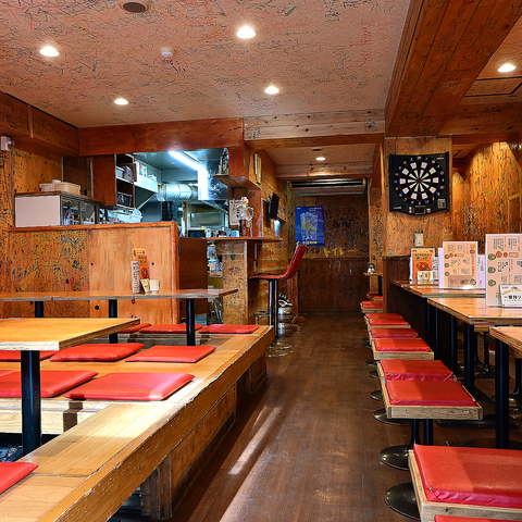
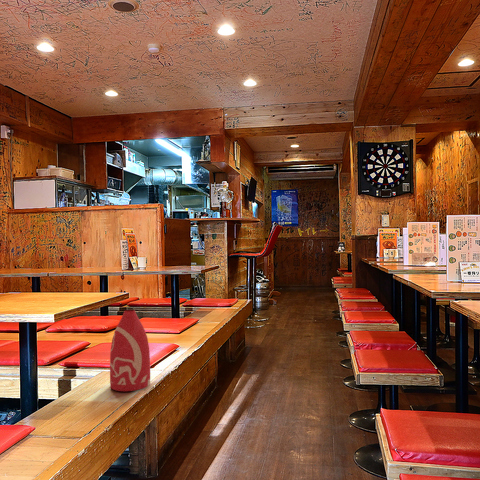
+ bottle [109,309,151,392]
